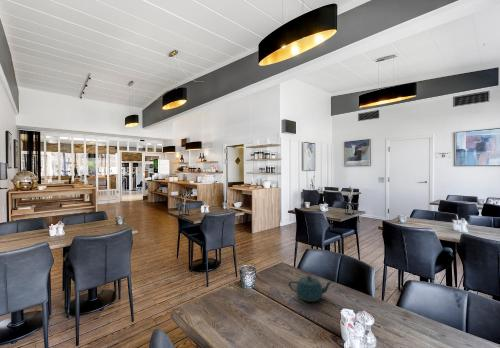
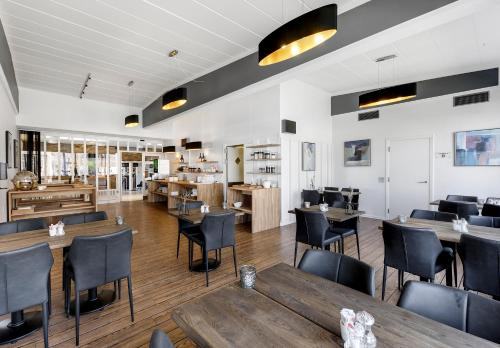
- teapot [288,274,333,303]
